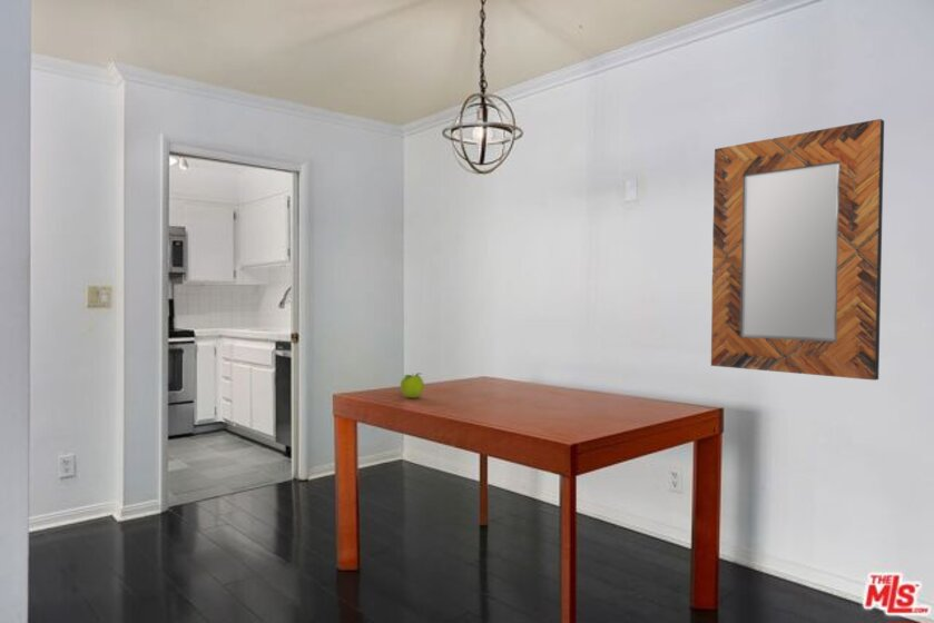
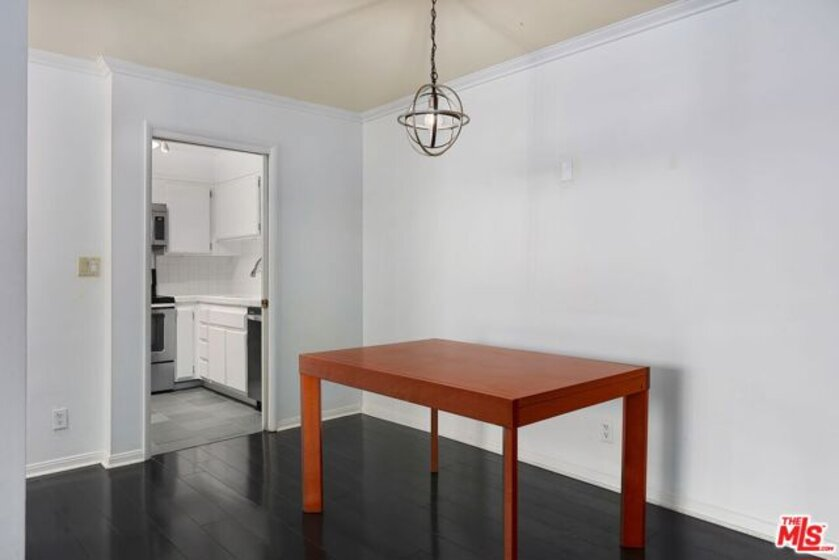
- home mirror [710,118,885,382]
- fruit [400,372,425,399]
